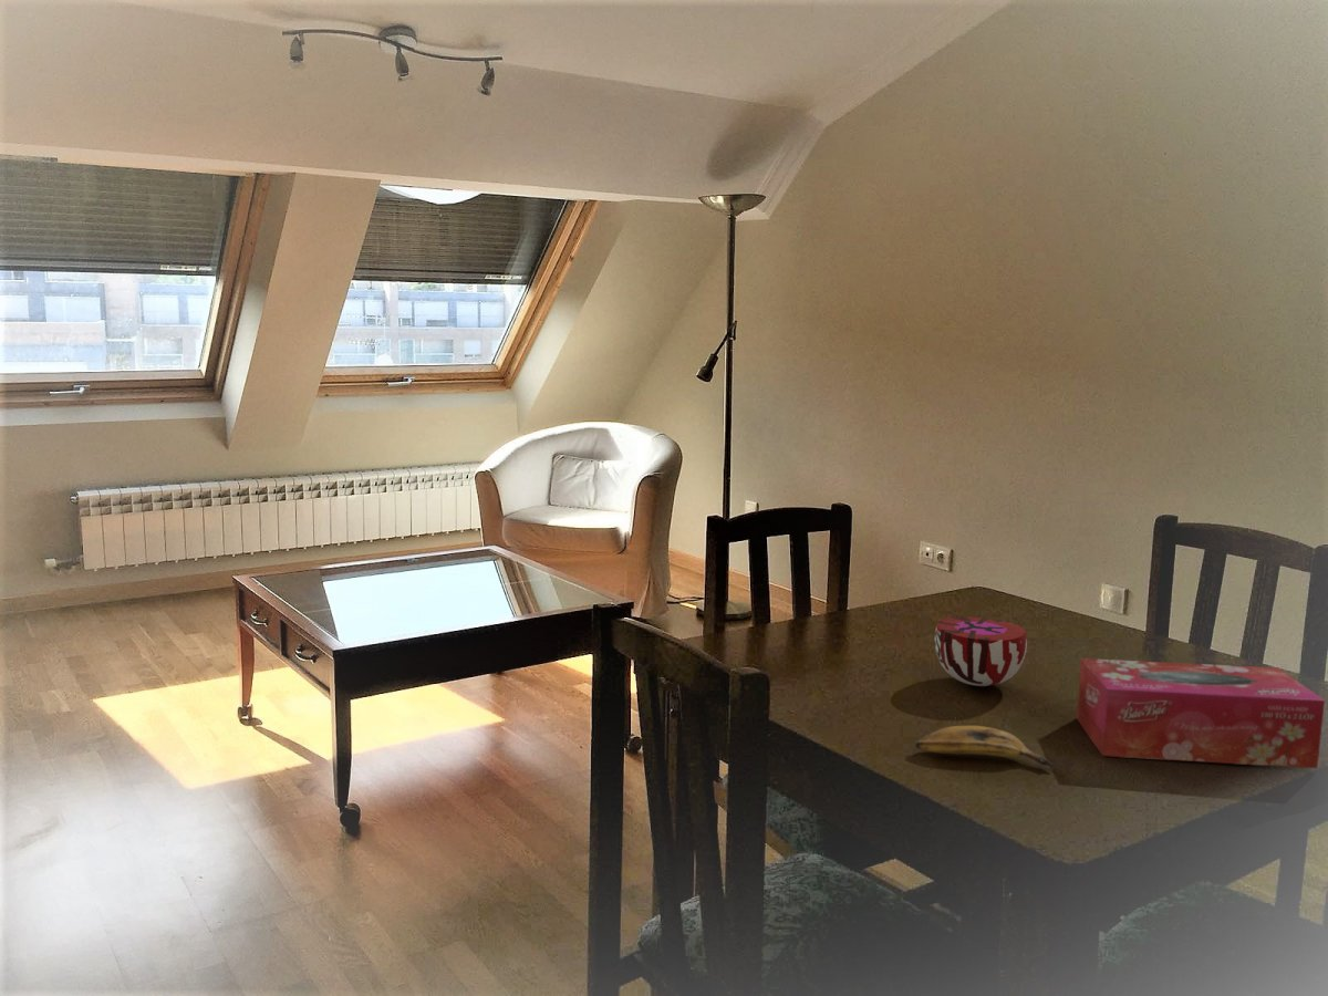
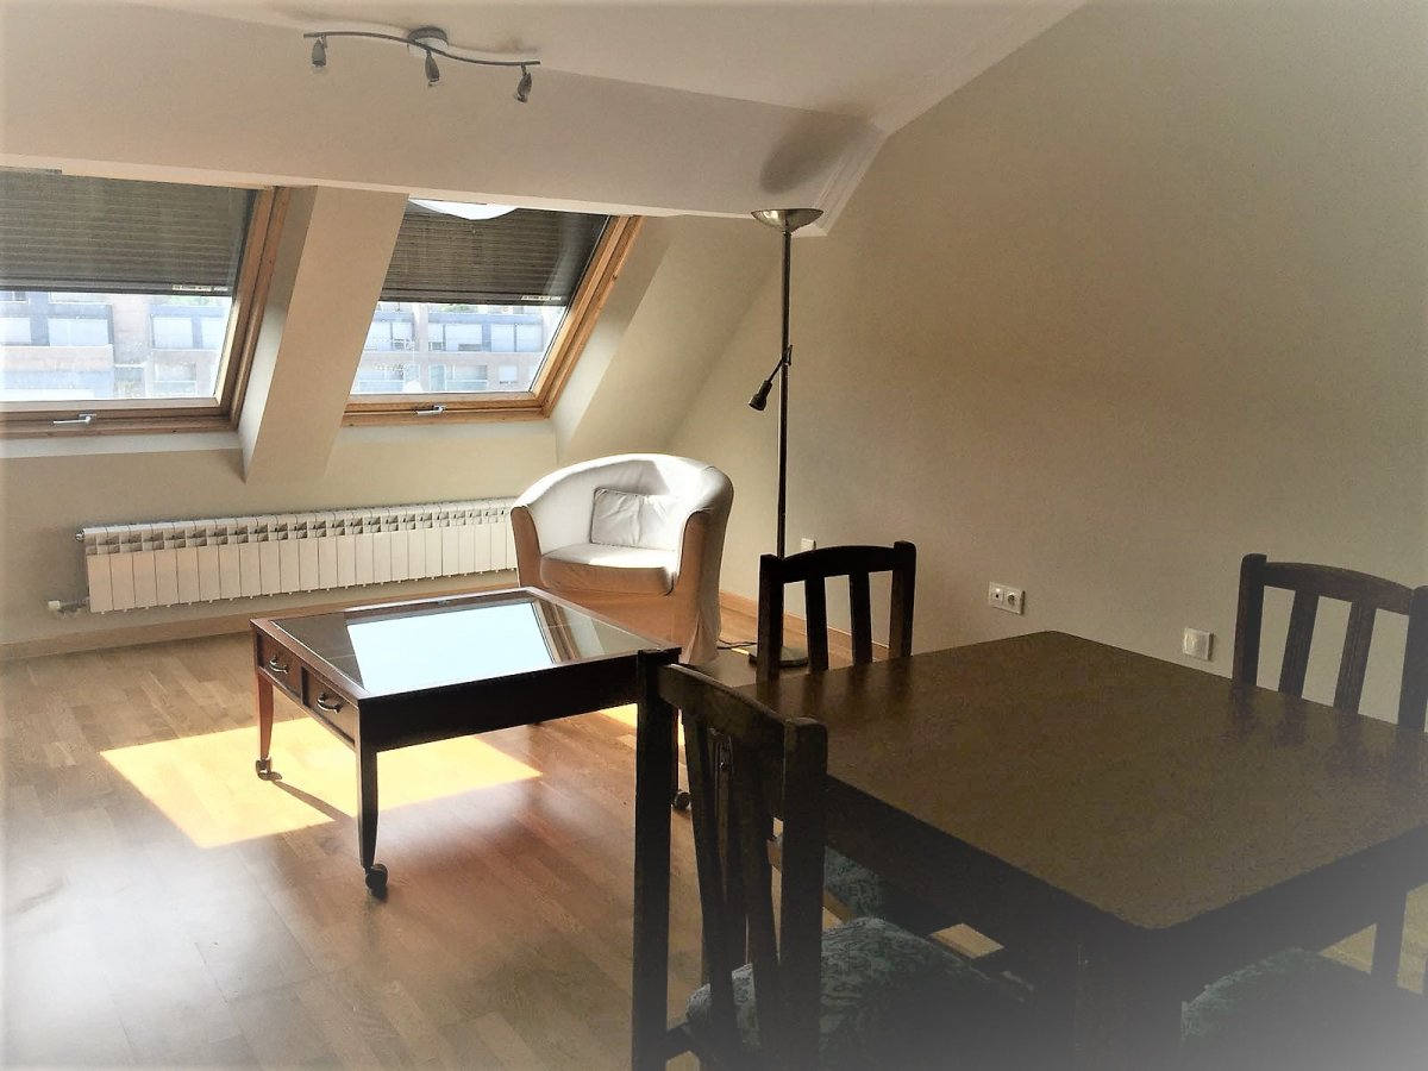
- tissue box [1076,657,1326,769]
- banana [914,725,1057,768]
- decorative bowl [934,616,1028,687]
